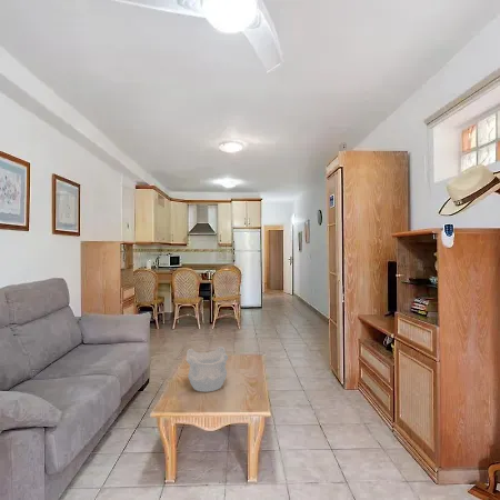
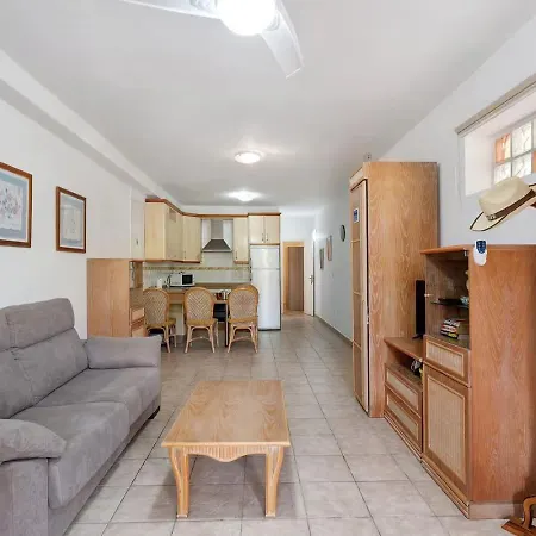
- decorative bowl [184,346,229,392]
